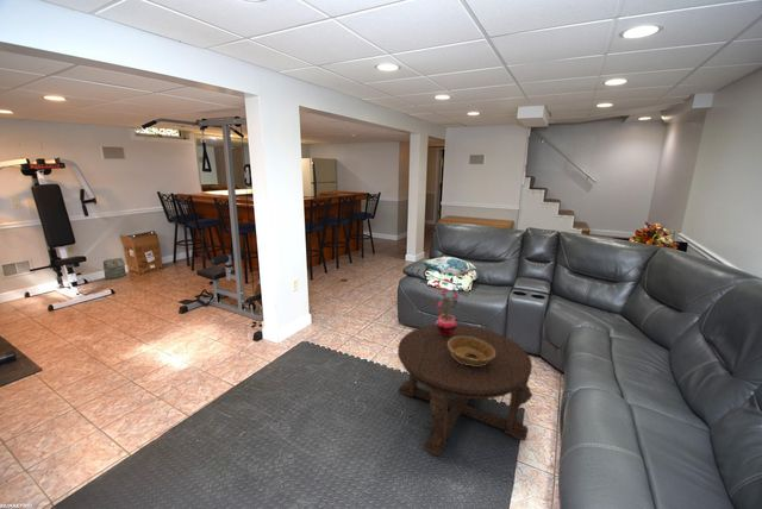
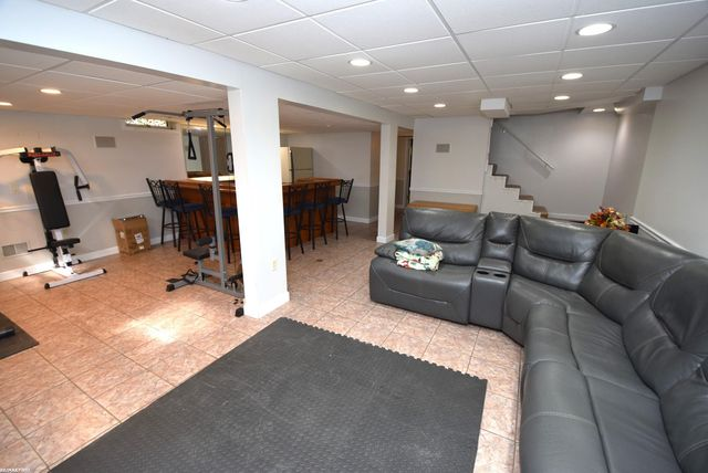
- coffee table [396,323,533,457]
- decorative bowl [448,337,495,366]
- bag [102,257,127,281]
- potted plant [432,285,461,337]
